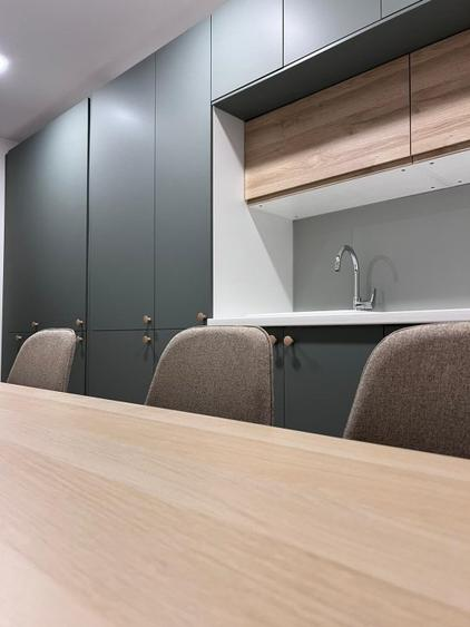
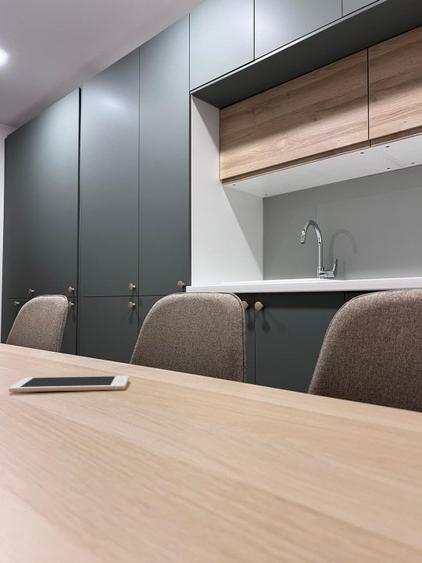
+ cell phone [8,375,130,393]
